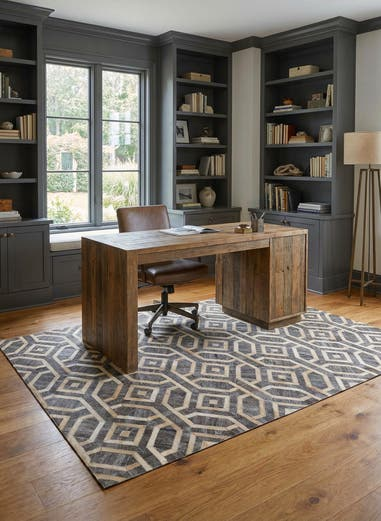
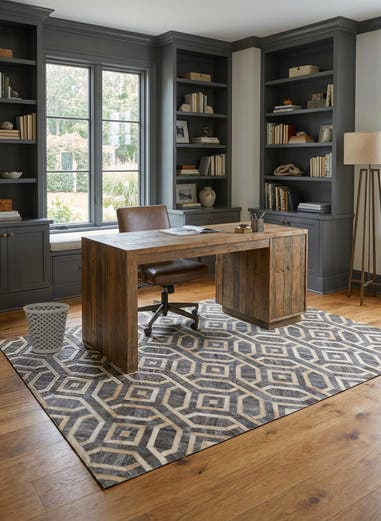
+ wastebasket [22,302,70,354]
